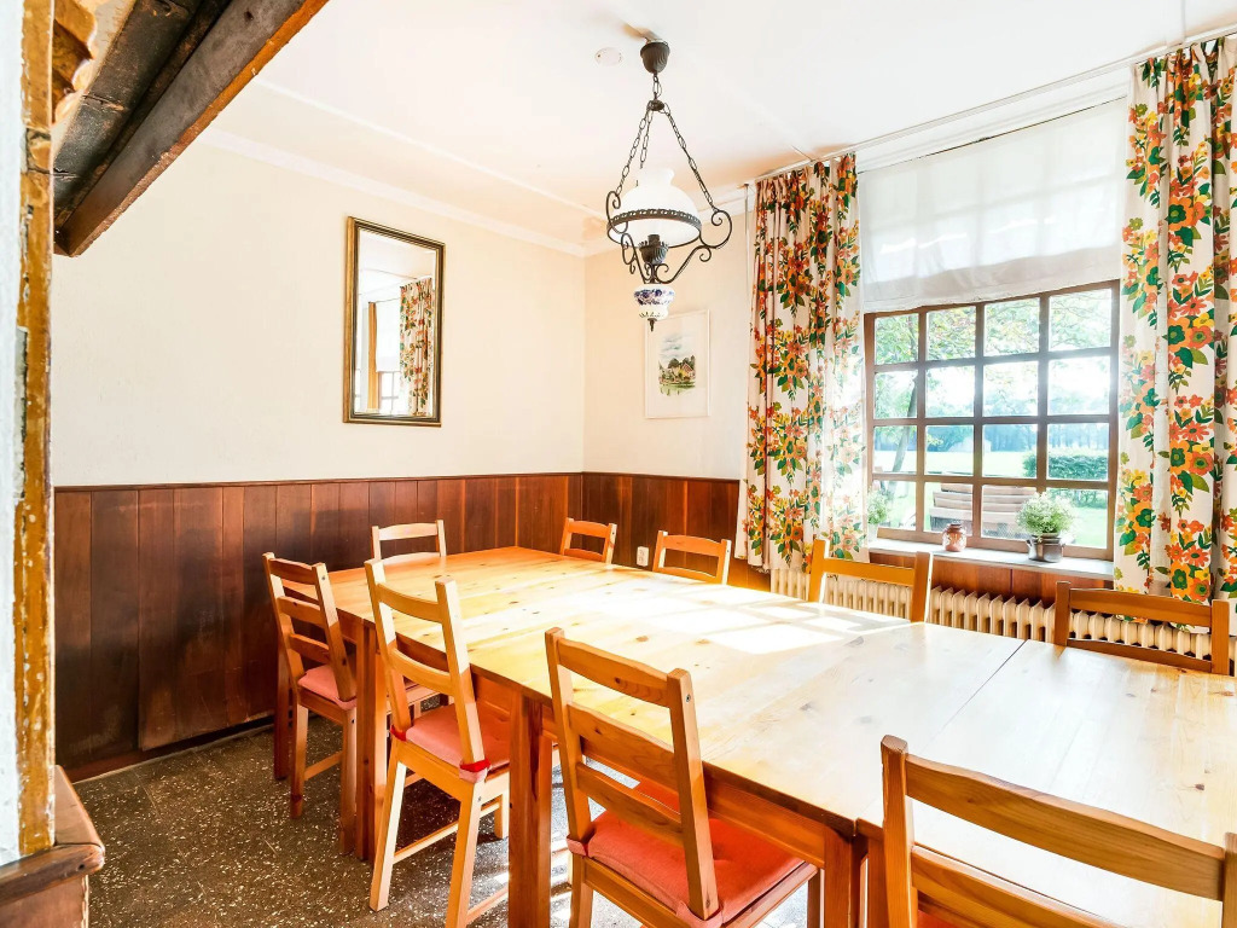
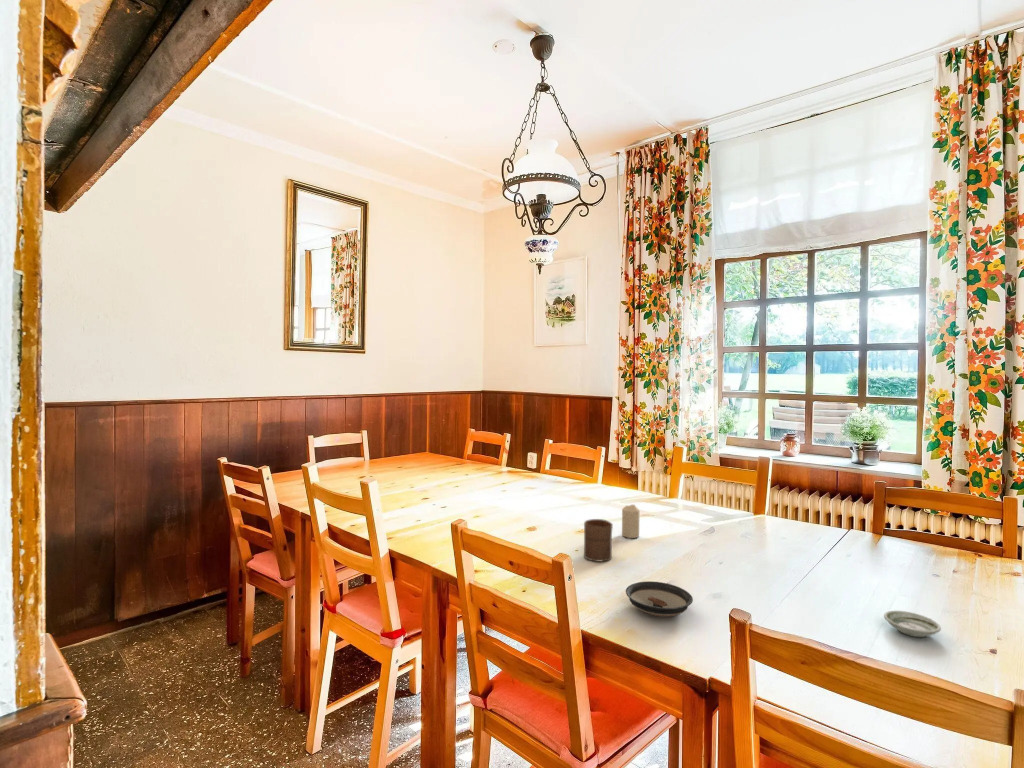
+ saucer [625,580,694,618]
+ cup [583,518,614,562]
+ saucer [883,610,942,638]
+ candle [621,504,641,539]
